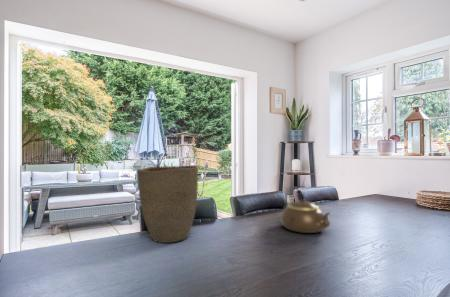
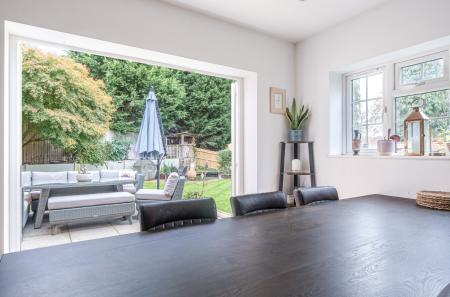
- vase [136,164,199,244]
- teapot [280,198,332,234]
